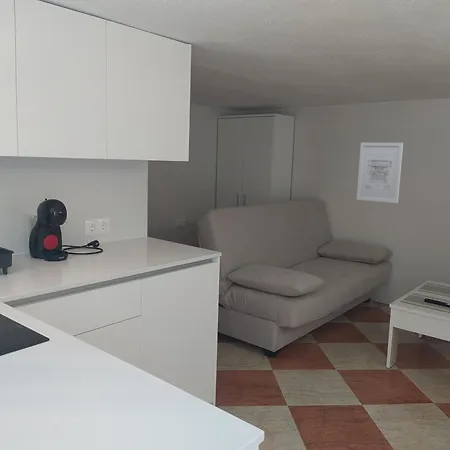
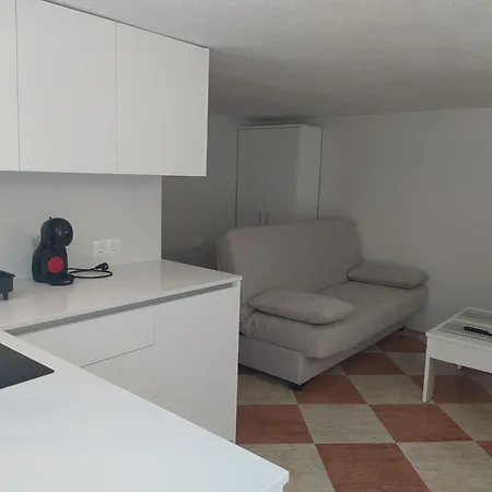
- wall art [356,142,404,204]
